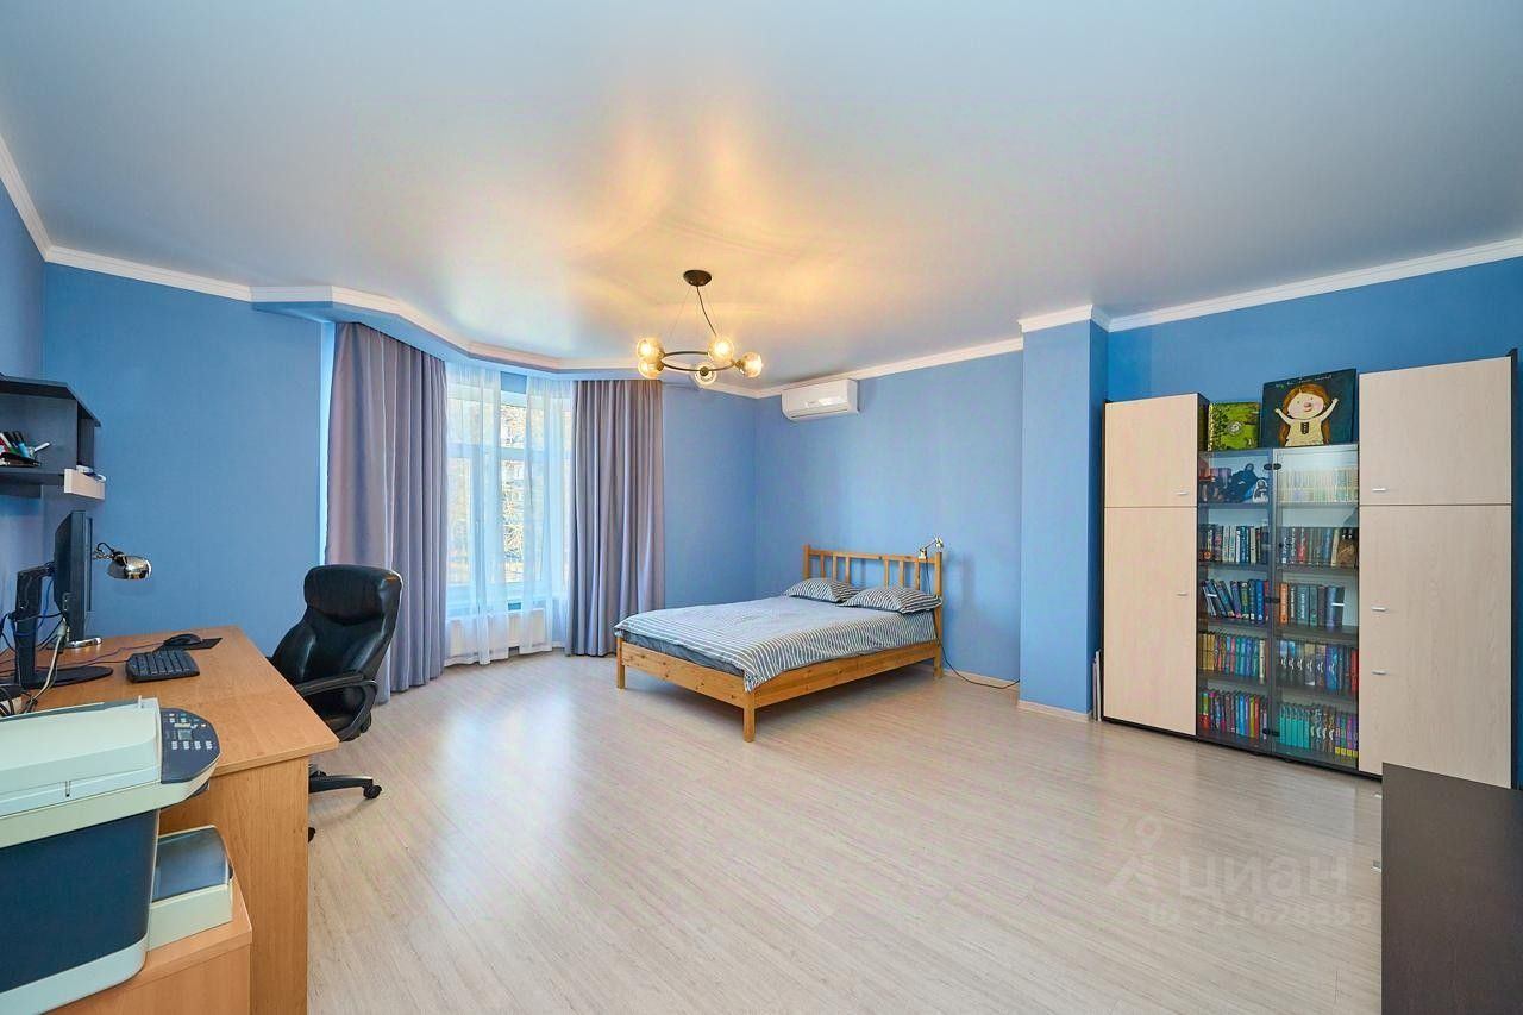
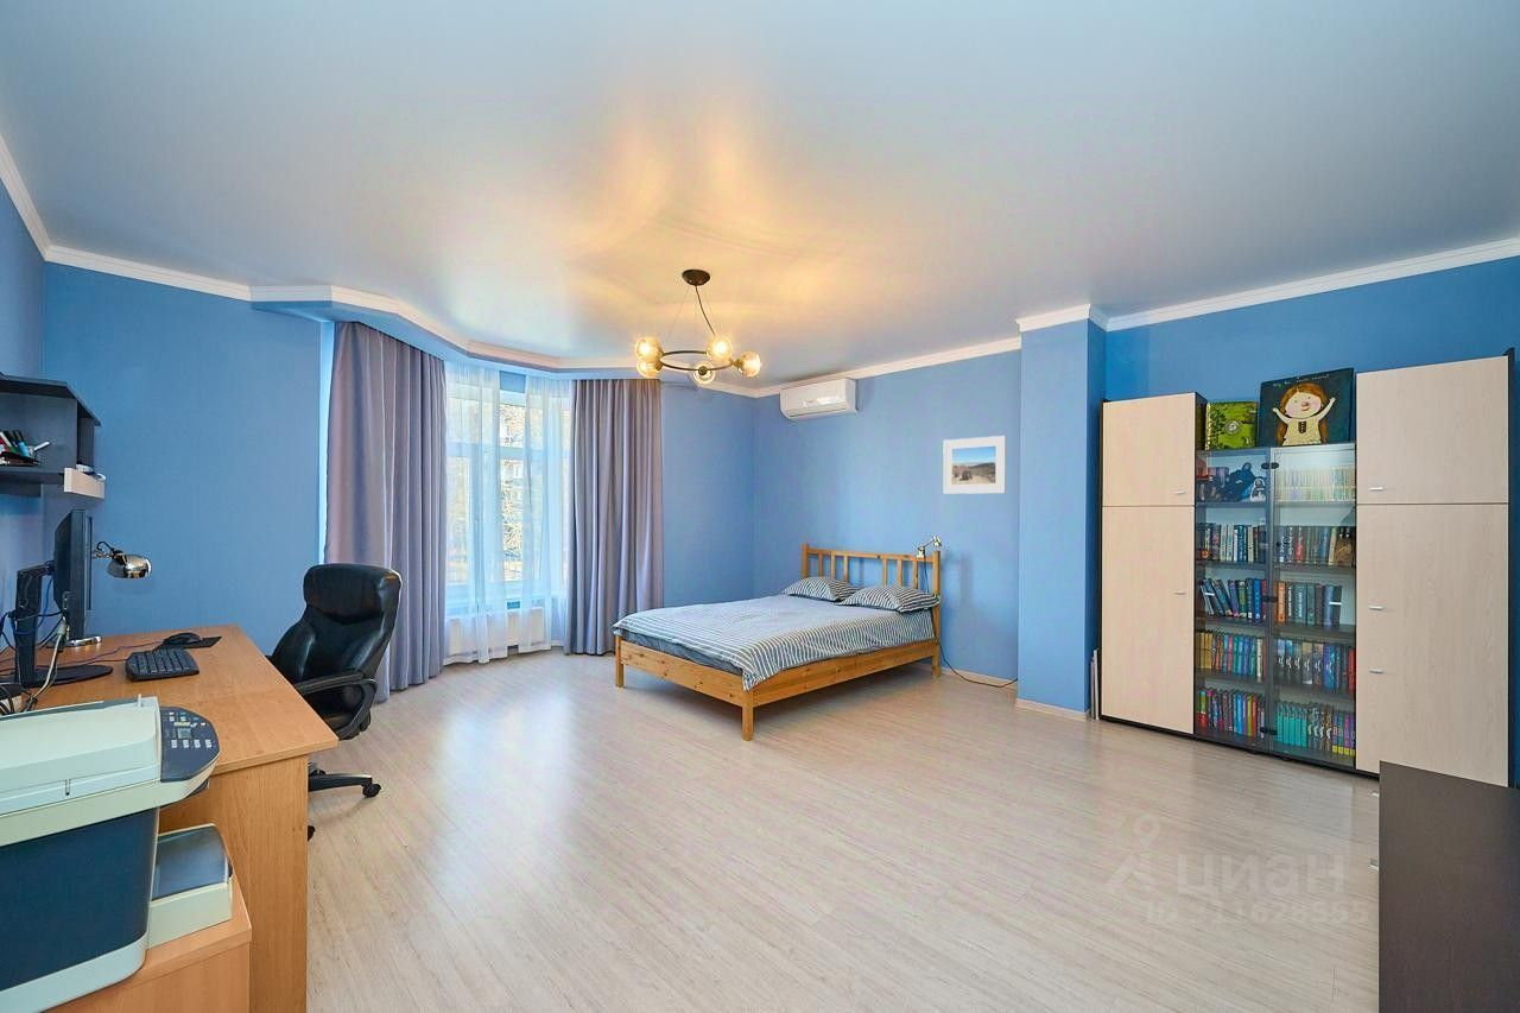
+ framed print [942,435,1007,495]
